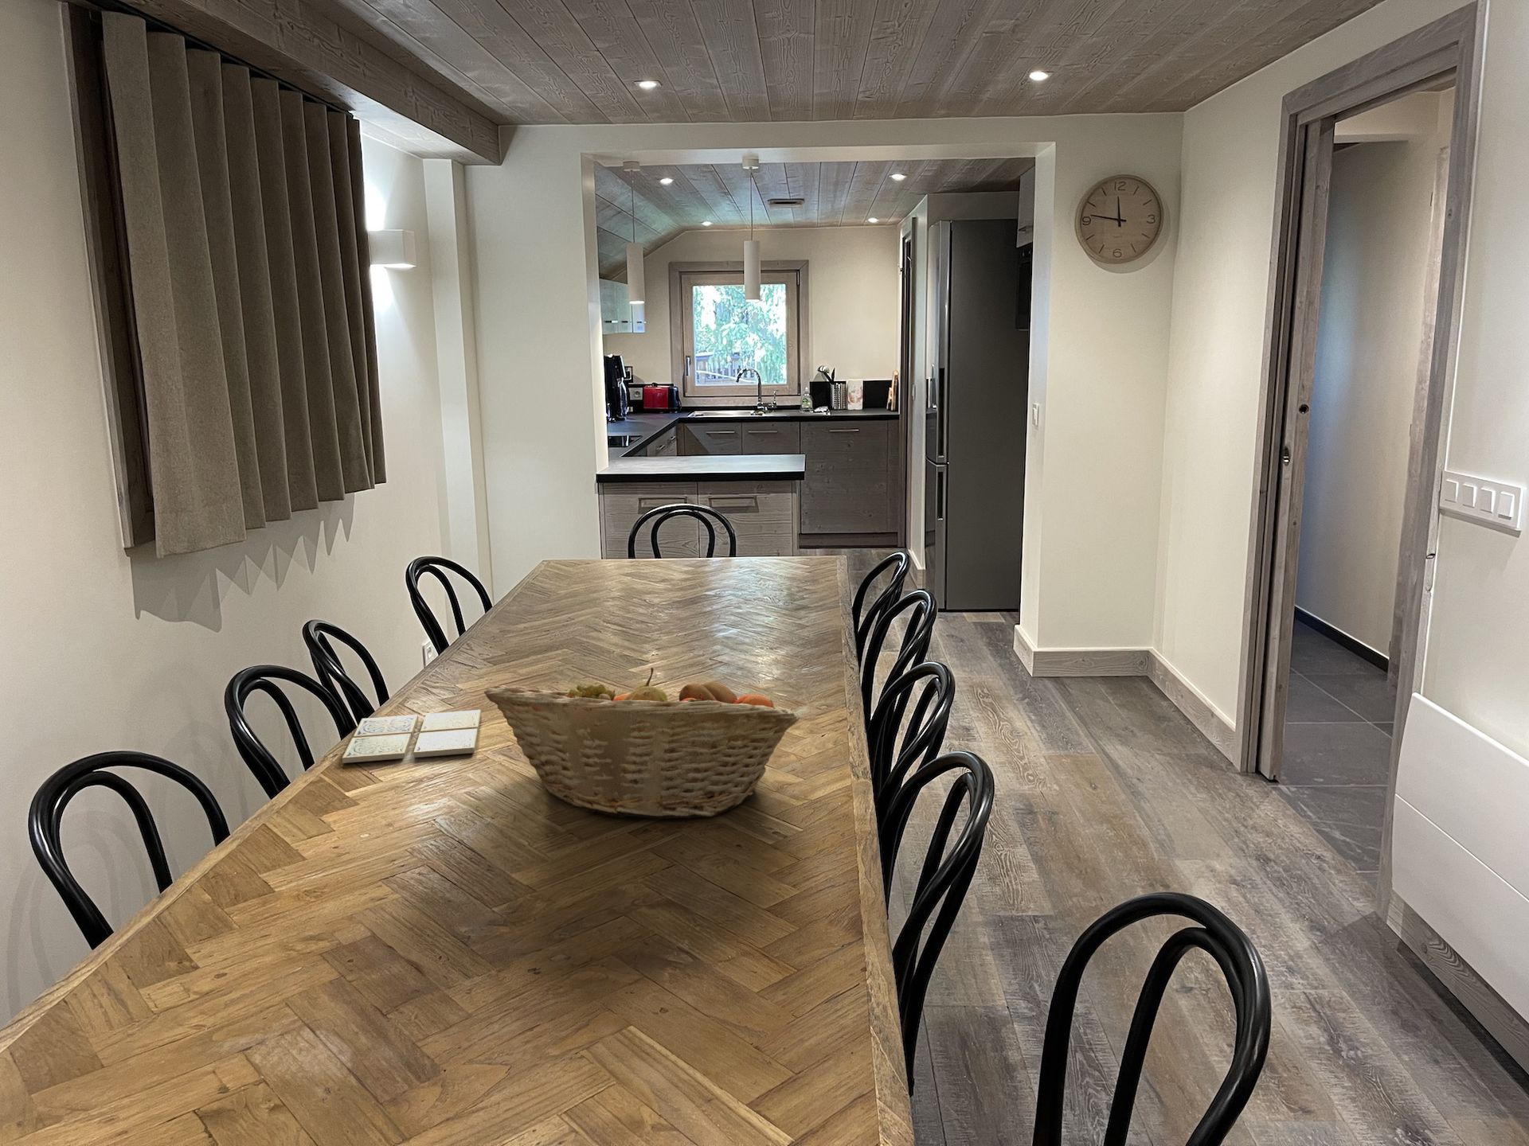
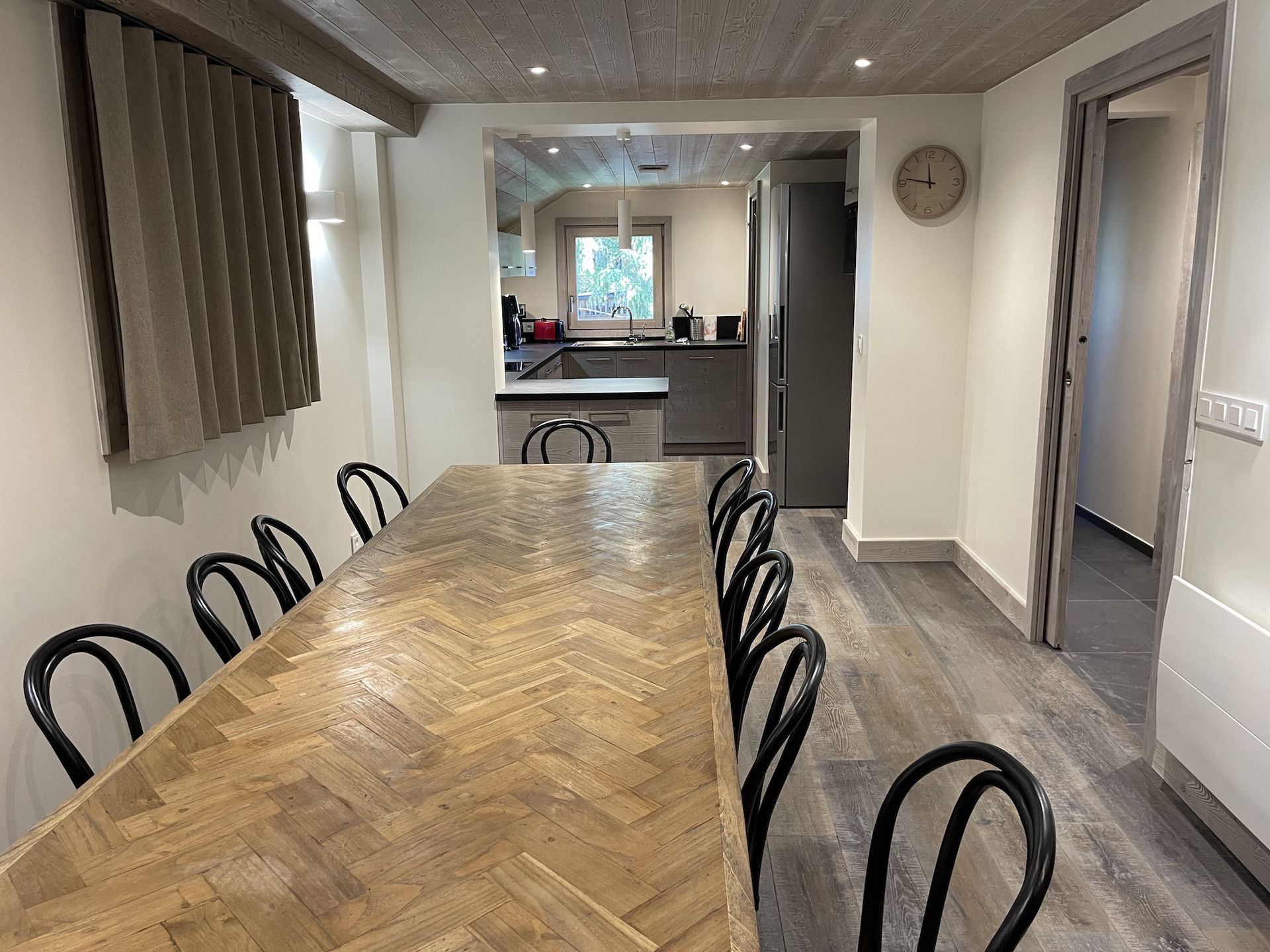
- fruit basket [484,667,801,820]
- drink coaster [342,709,482,764]
